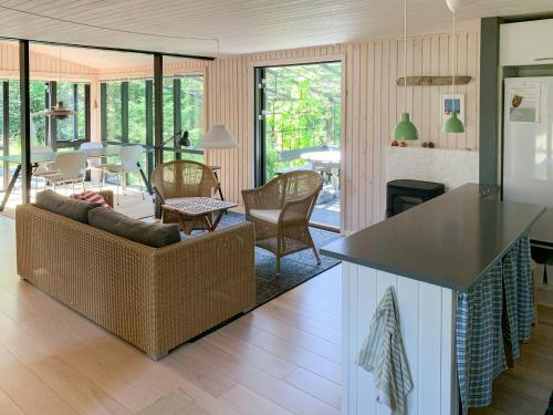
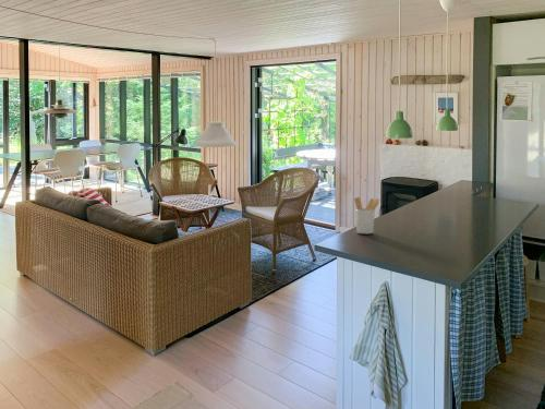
+ utensil holder [353,196,382,234]
